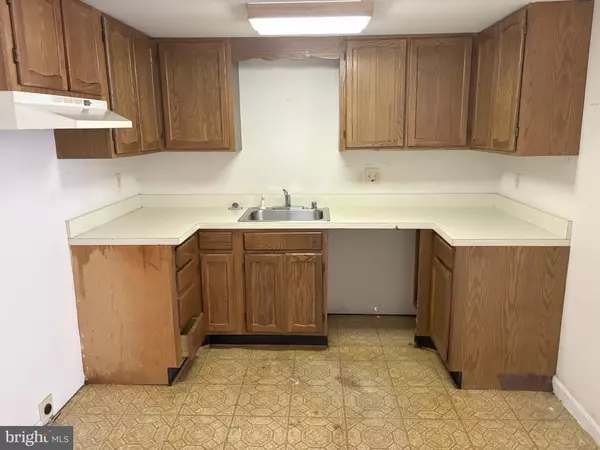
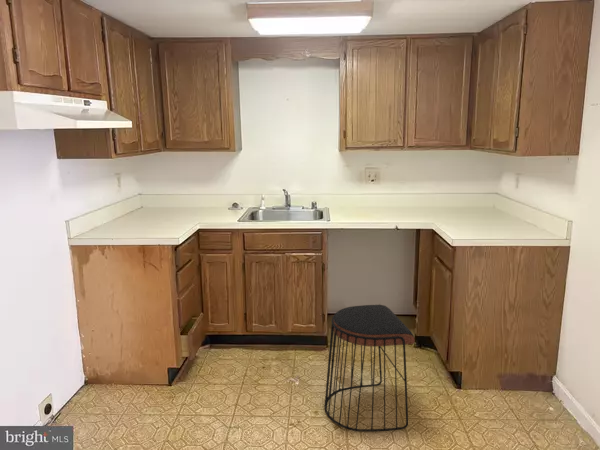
+ stool [323,304,416,433]
